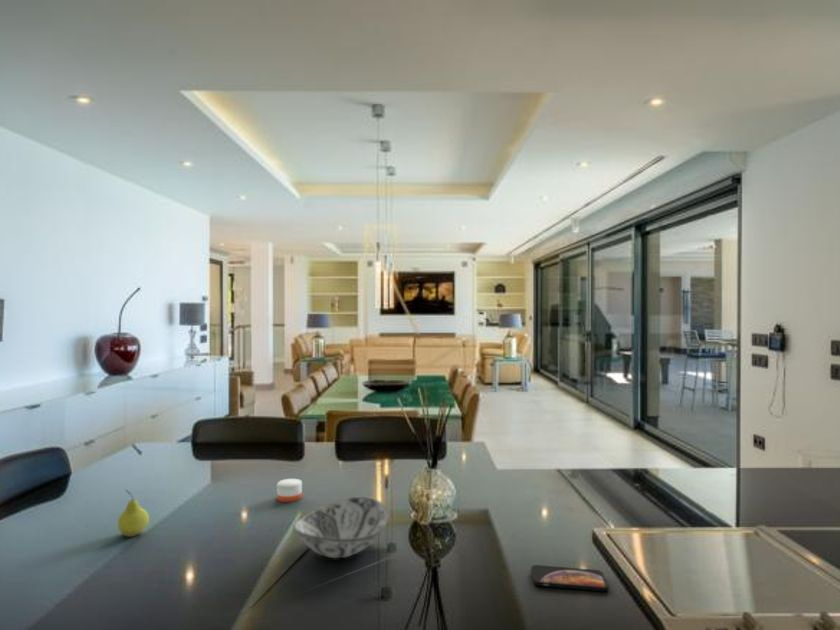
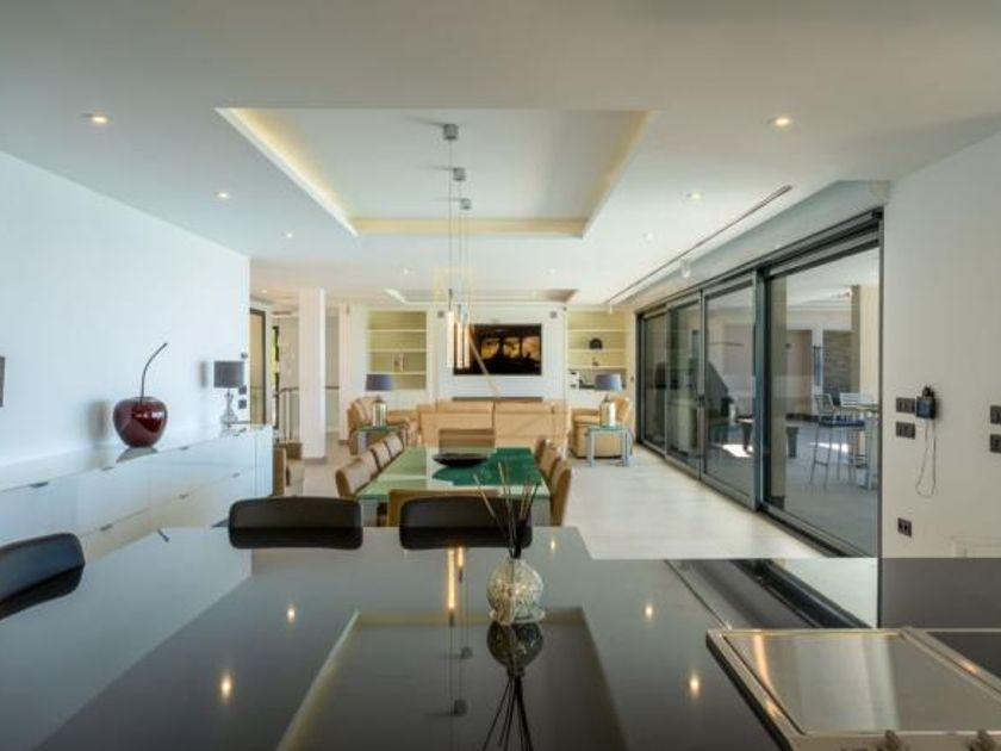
- smartphone [530,564,610,592]
- candle [276,467,303,503]
- fruit [117,489,150,538]
- decorative bowl [292,496,390,559]
